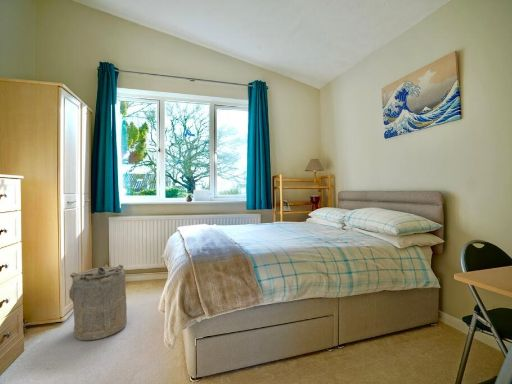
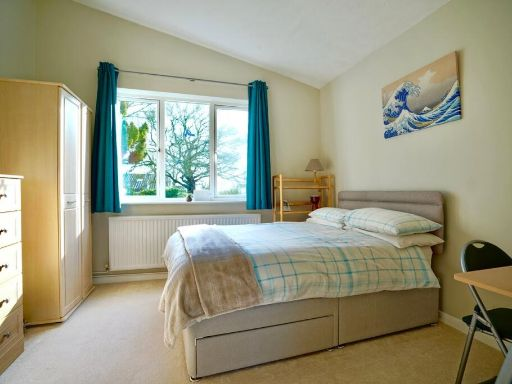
- laundry hamper [68,264,128,341]
